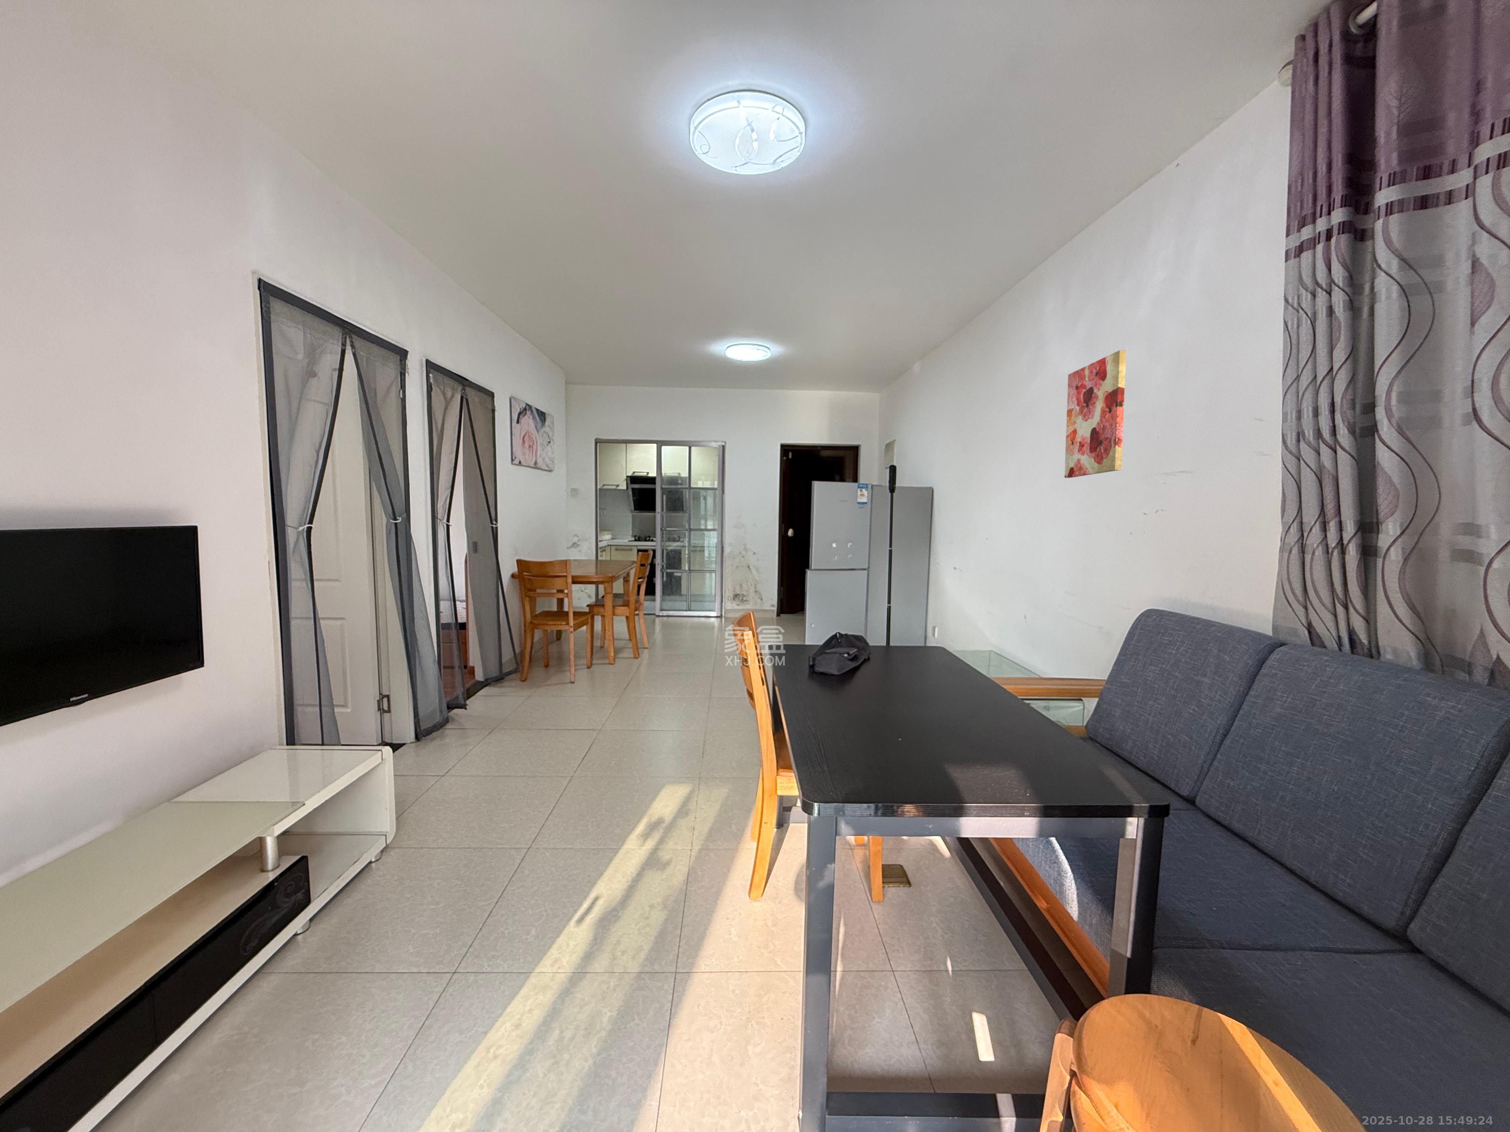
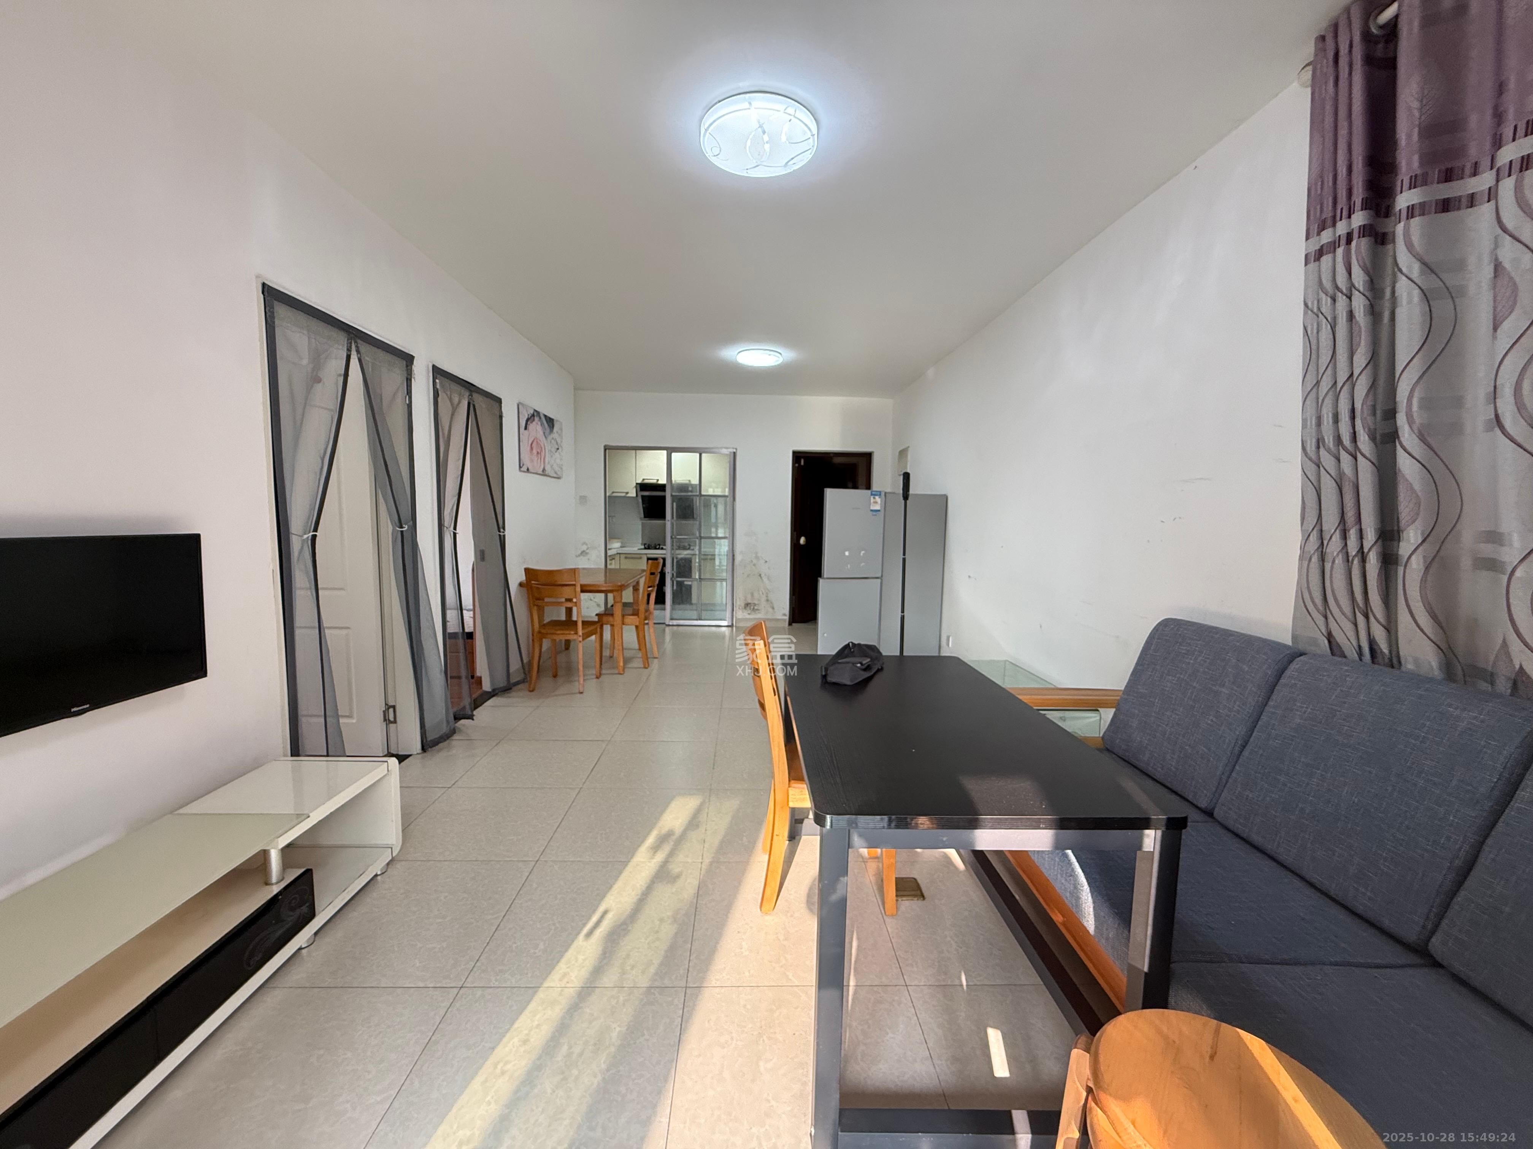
- wall art [1064,350,1126,478]
